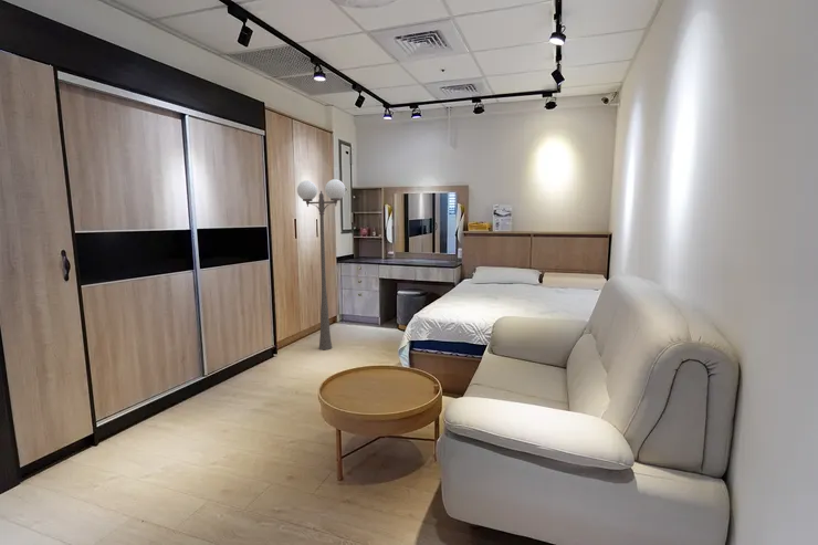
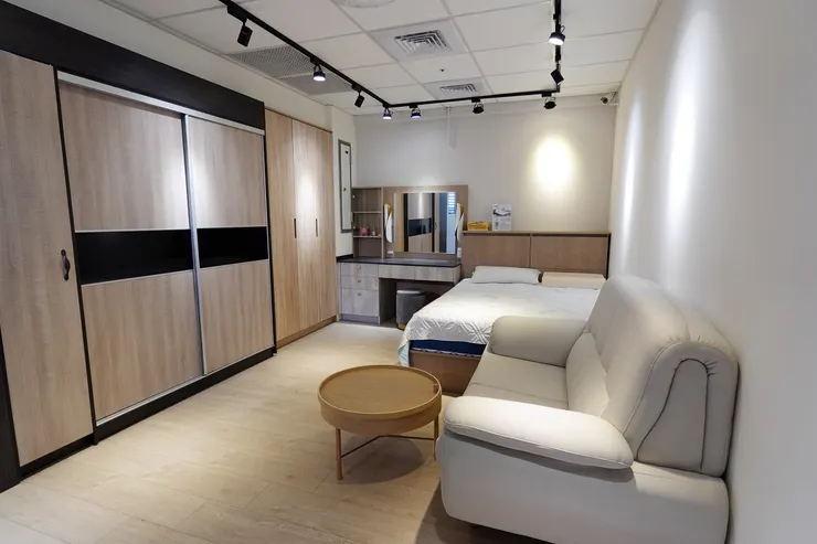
- floor lamp [296,178,346,350]
